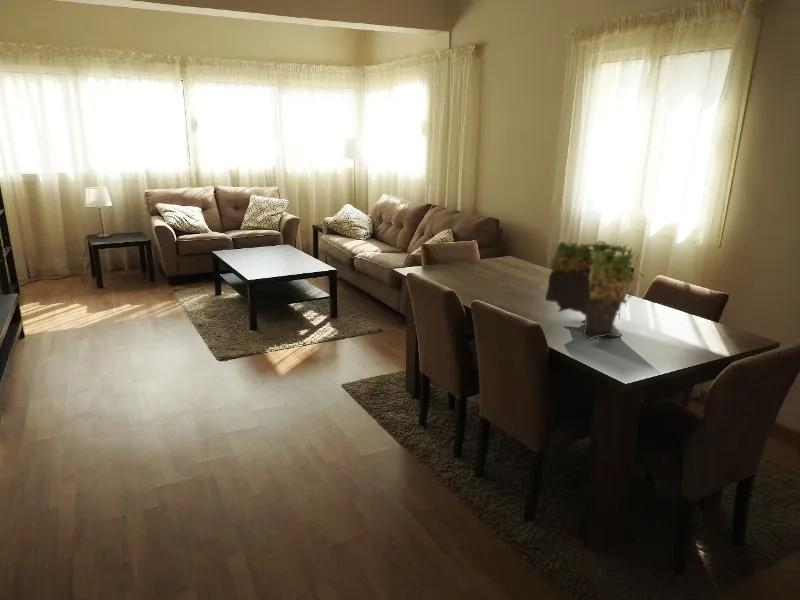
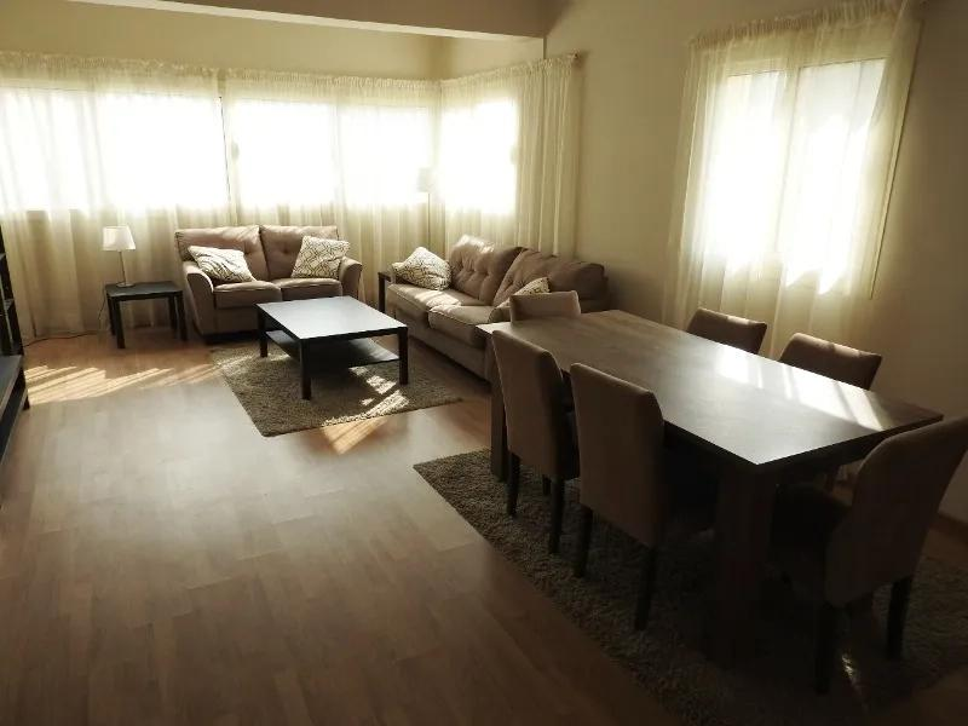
- plant [544,239,645,341]
